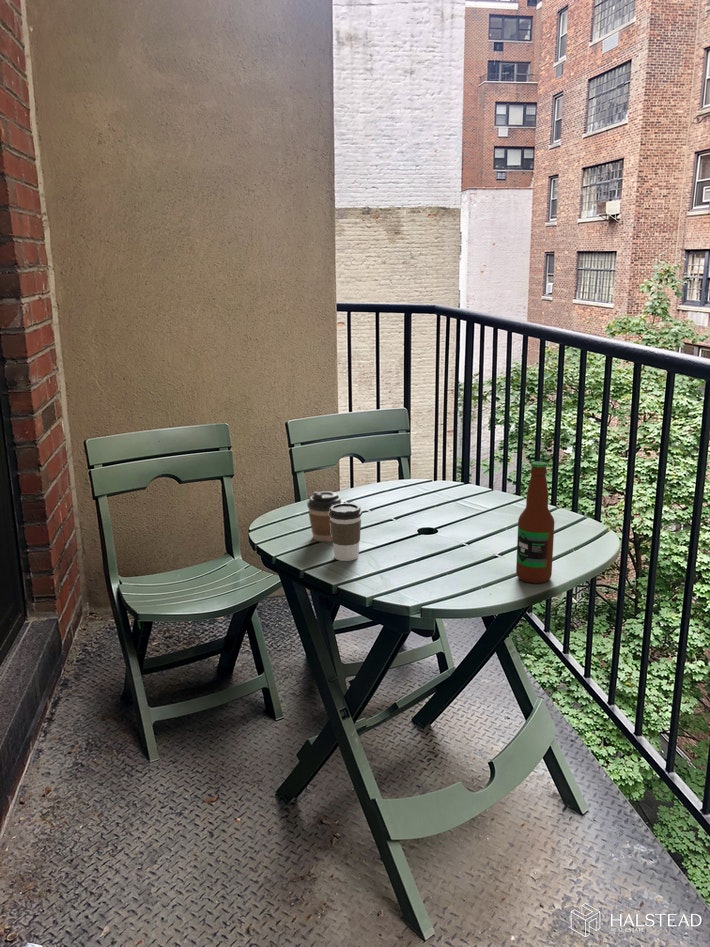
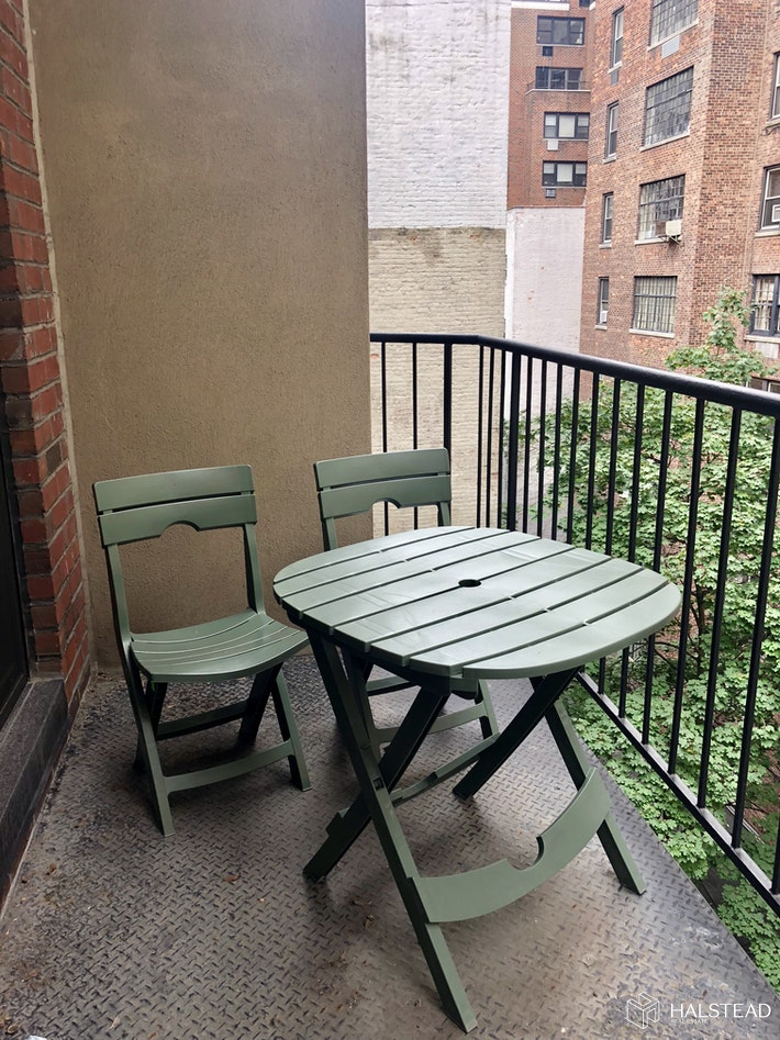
- coffee cup [329,502,363,562]
- coffee cup [306,490,345,543]
- bottle [515,460,555,584]
